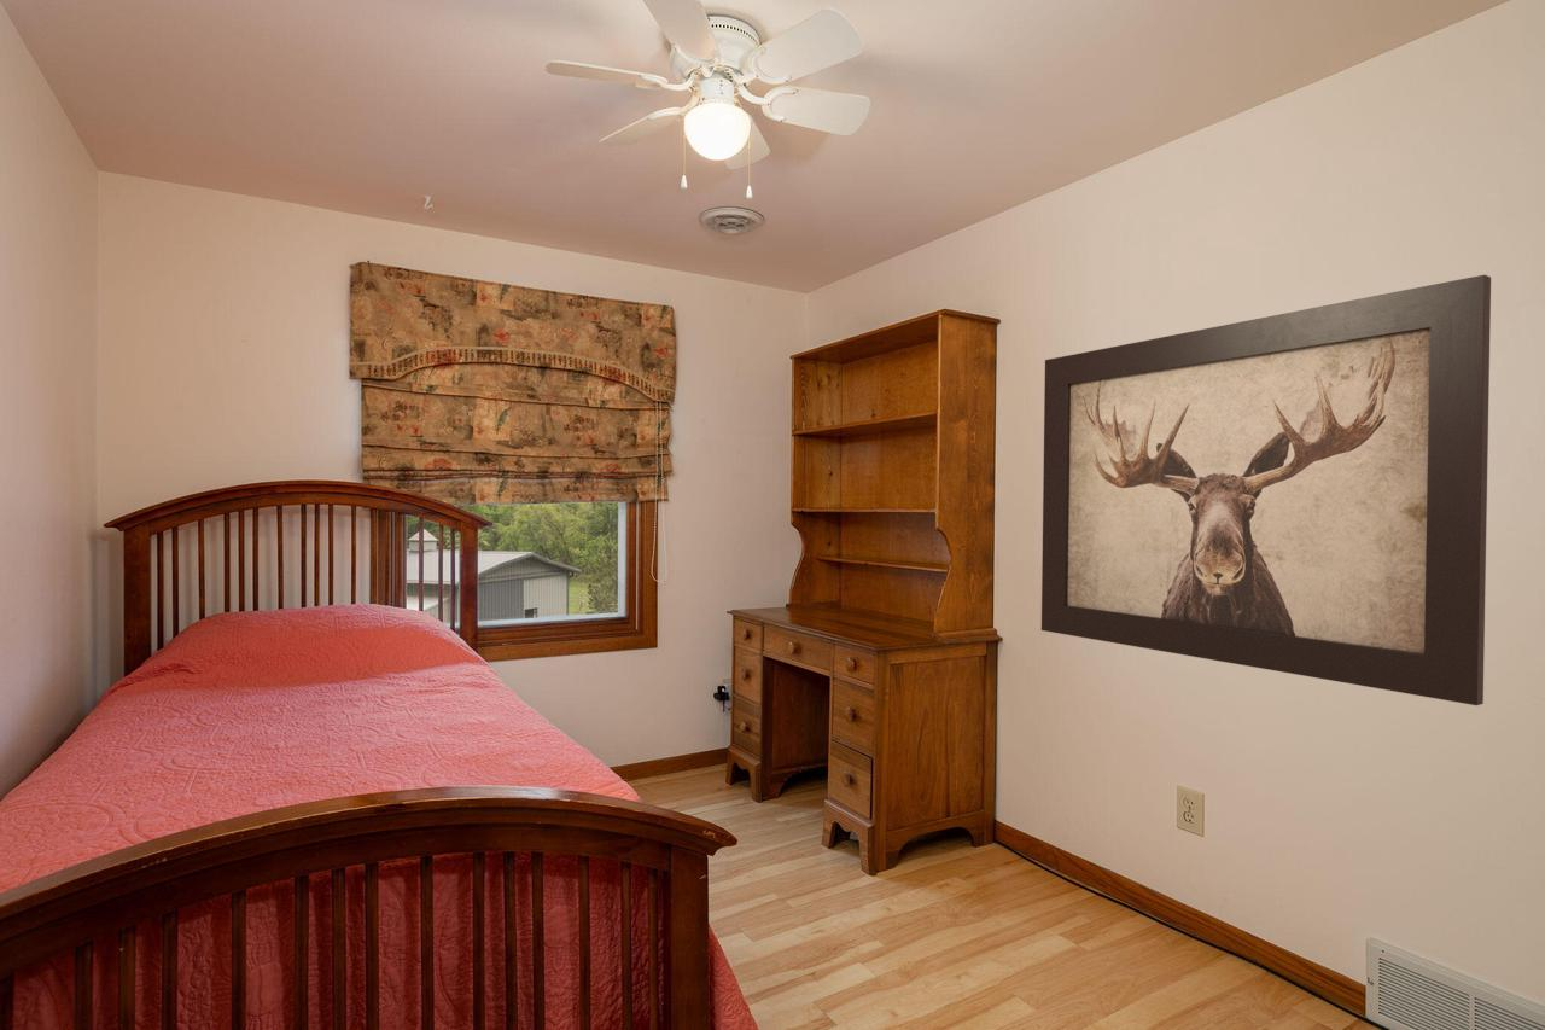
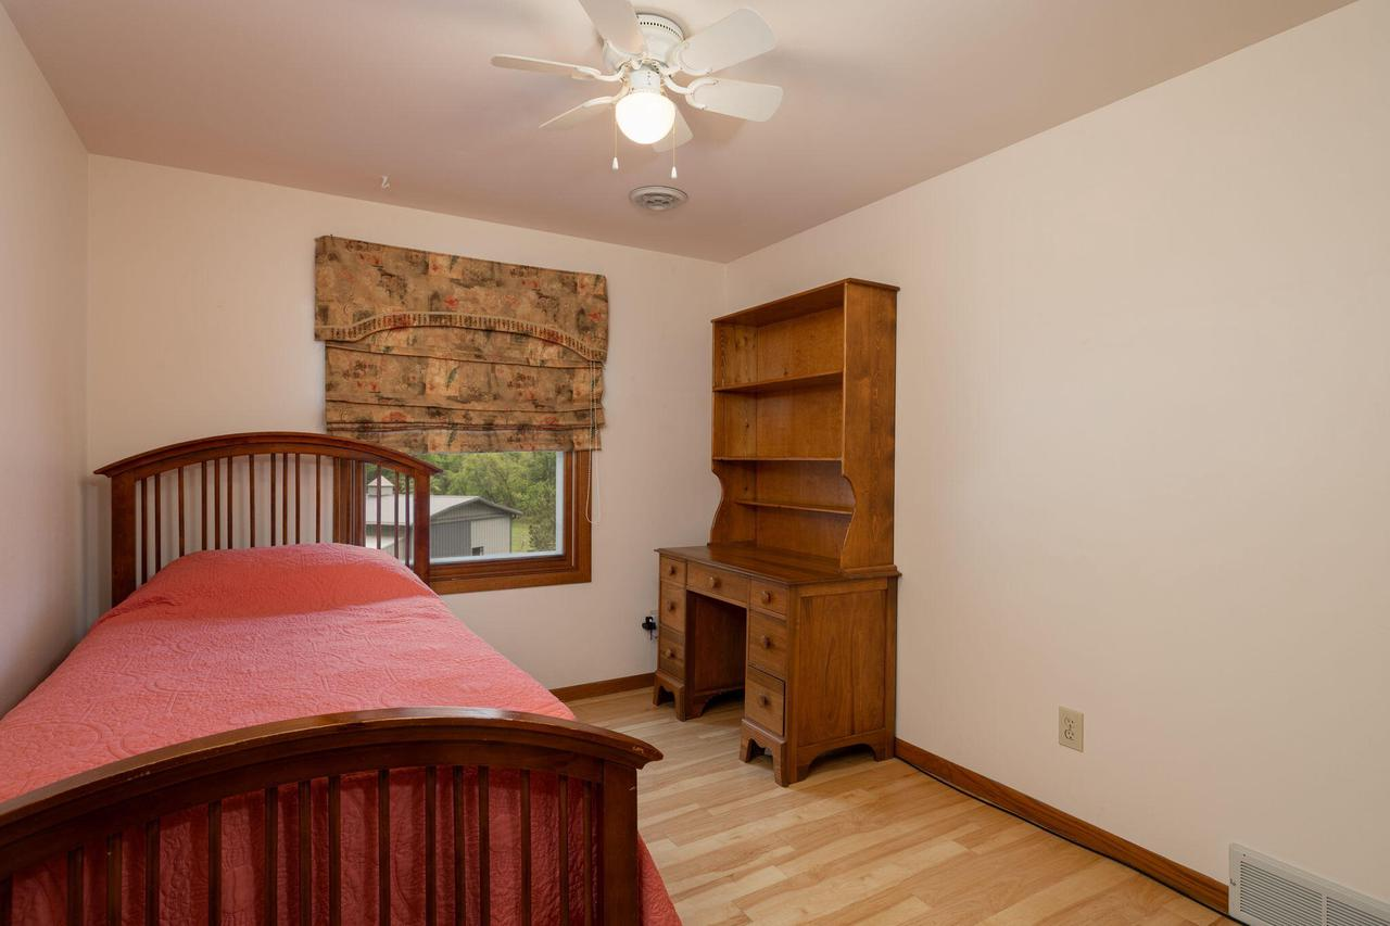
- wall art [1040,274,1492,706]
